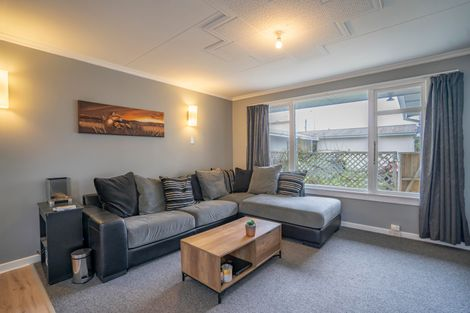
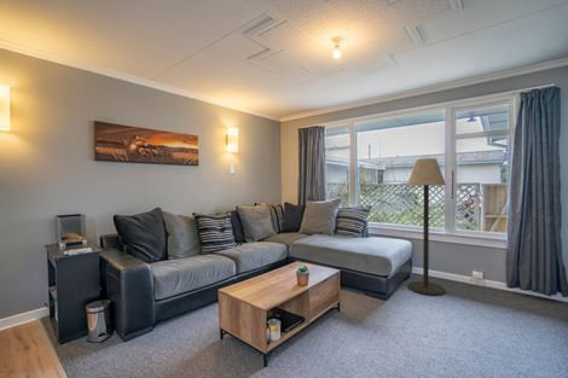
+ floor lamp [406,157,447,296]
